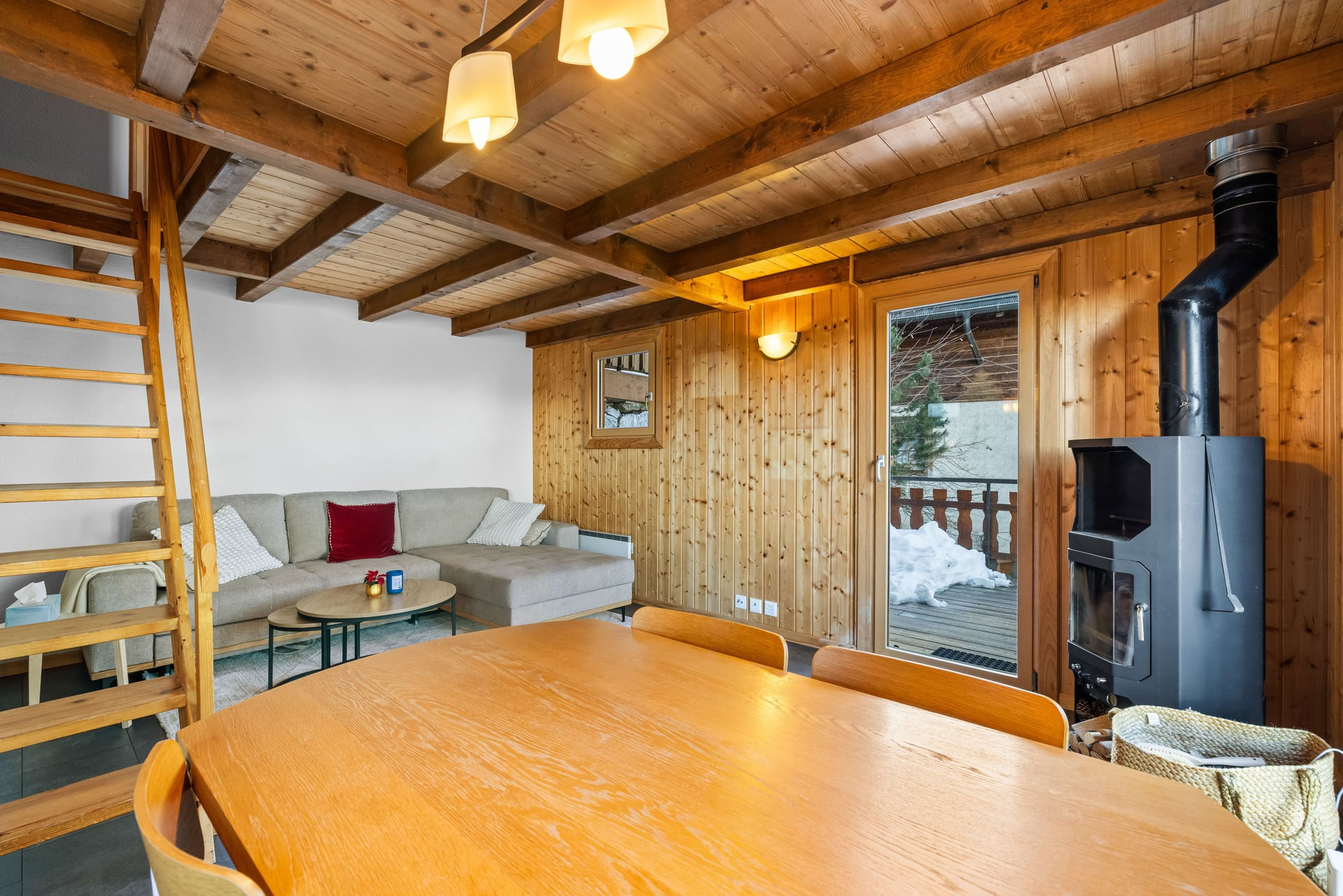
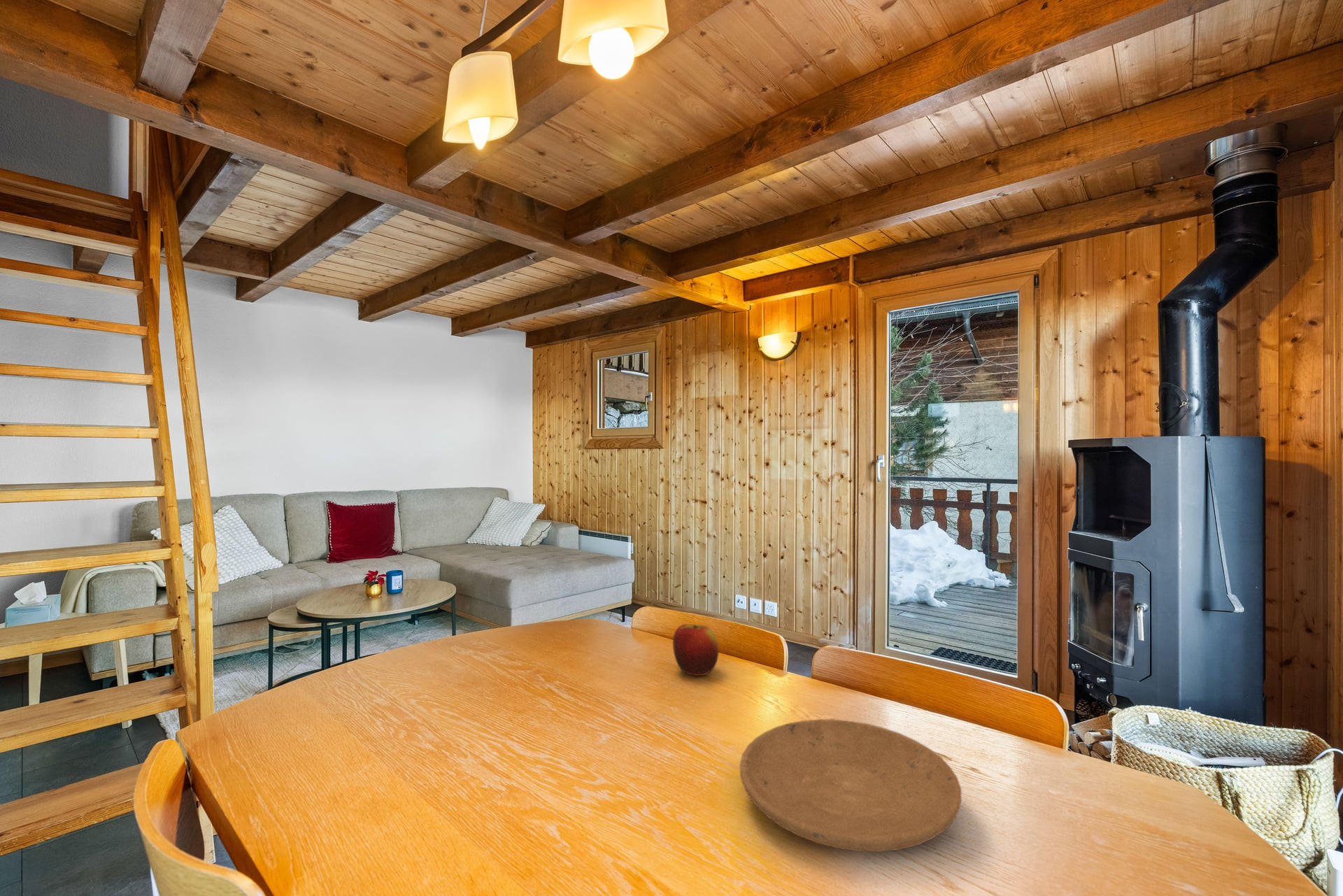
+ plate [739,718,962,853]
+ apple [672,623,720,676]
